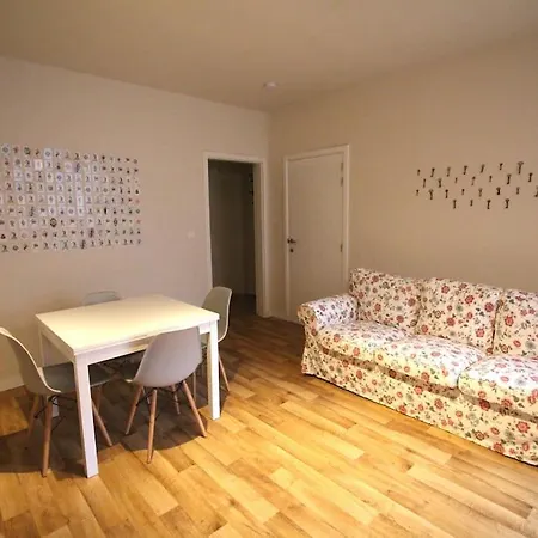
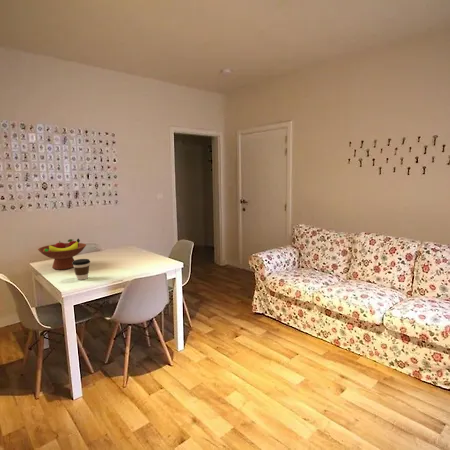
+ fruit bowl [37,238,87,271]
+ coffee cup [72,258,91,281]
